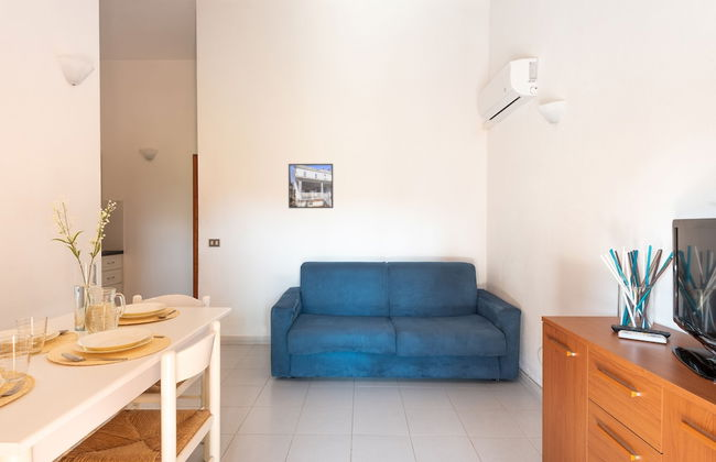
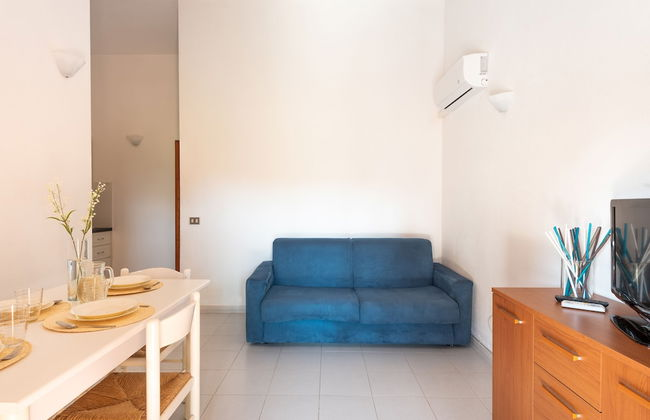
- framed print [288,163,334,209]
